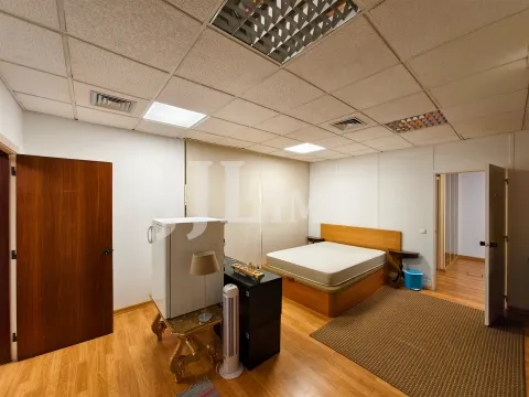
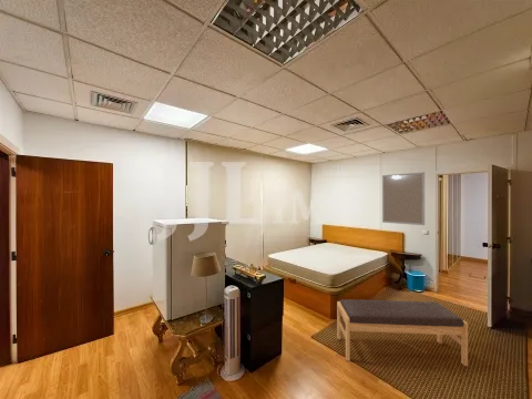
+ home mirror [381,171,426,226]
+ bench [336,298,469,367]
